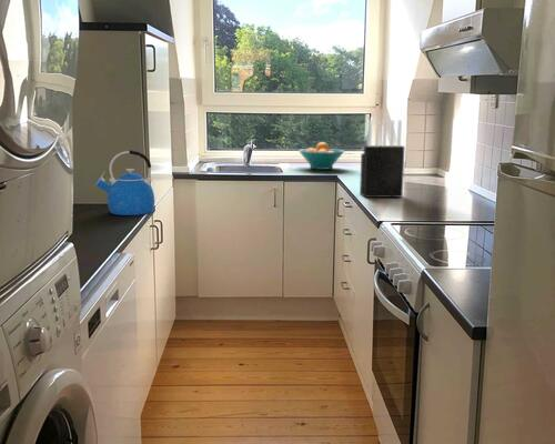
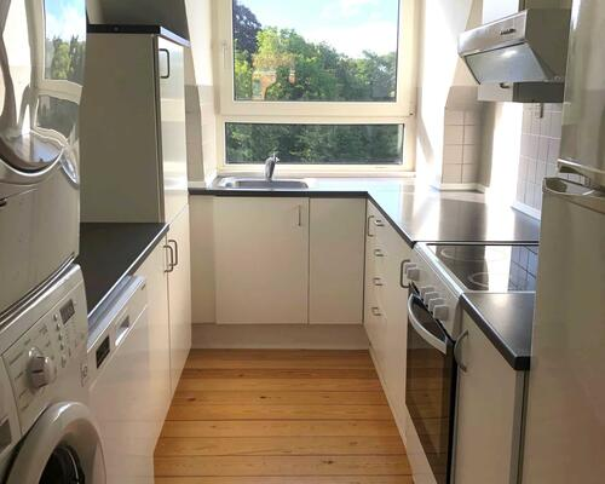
- kettle [94,149,155,216]
- fruit bowl [297,141,345,171]
- knife block [359,119,406,199]
